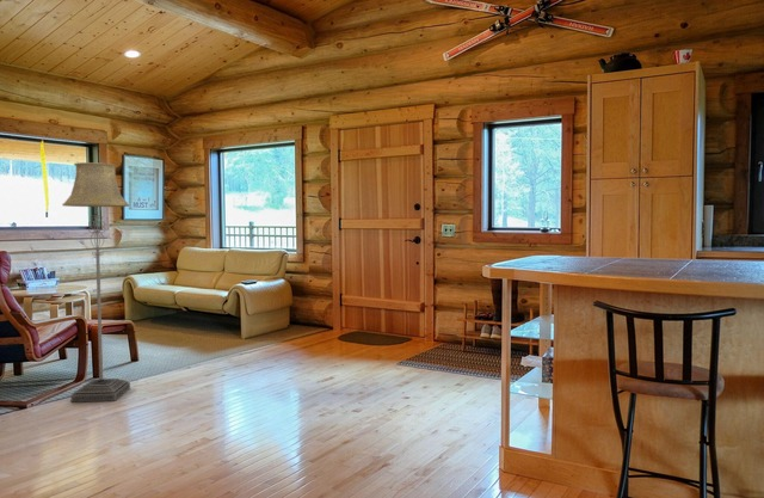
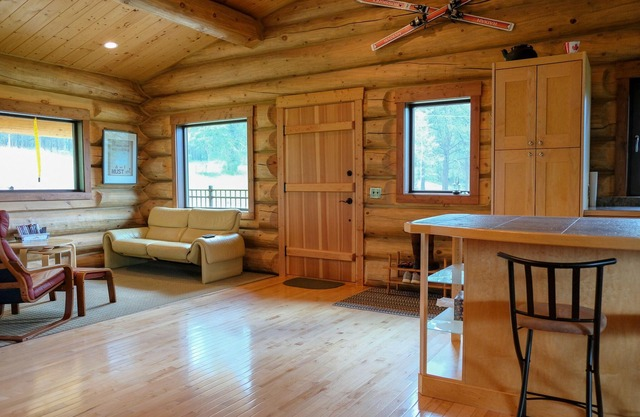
- floor lamp [61,161,131,404]
